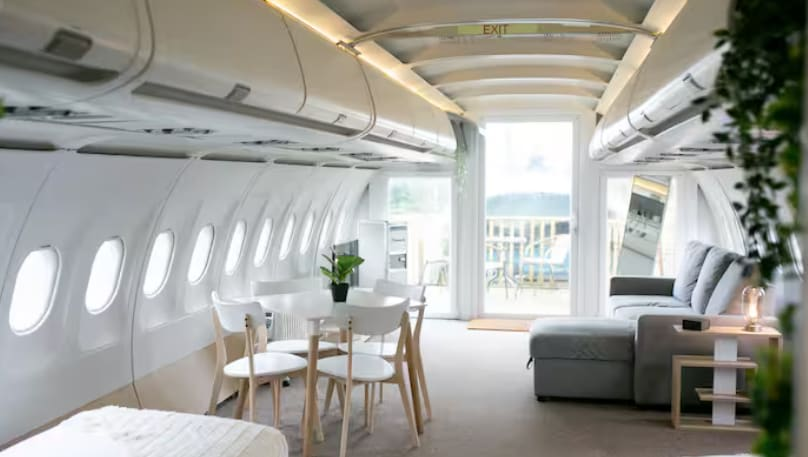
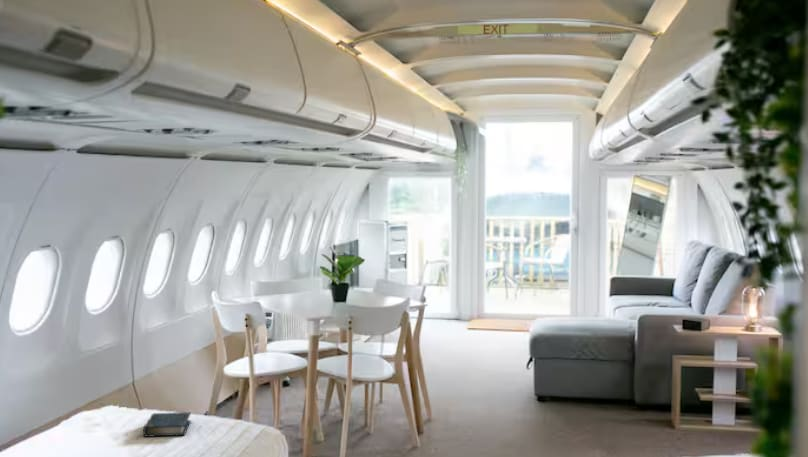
+ book [142,411,192,438]
